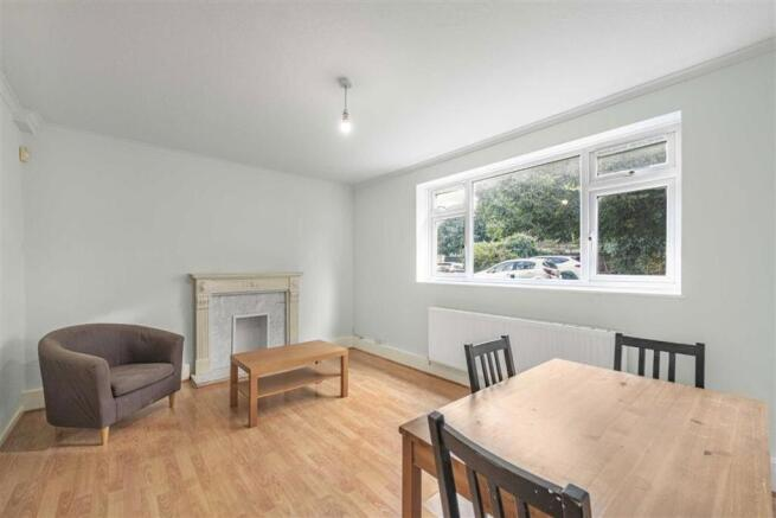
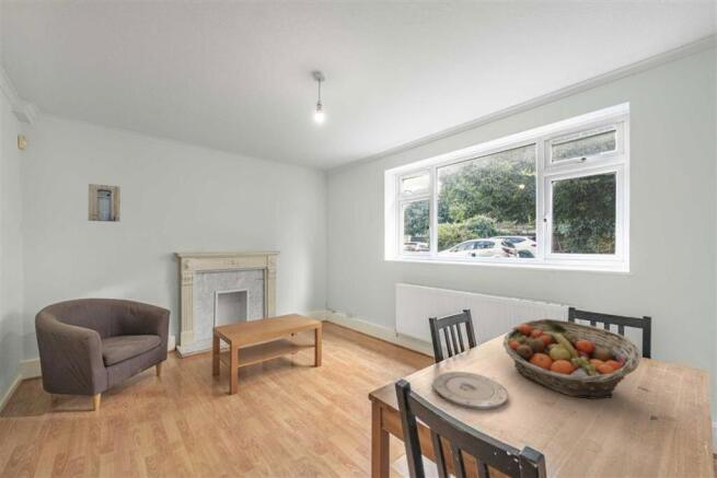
+ plate [431,371,510,410]
+ fruit basket [501,317,641,400]
+ wall art [88,183,122,223]
